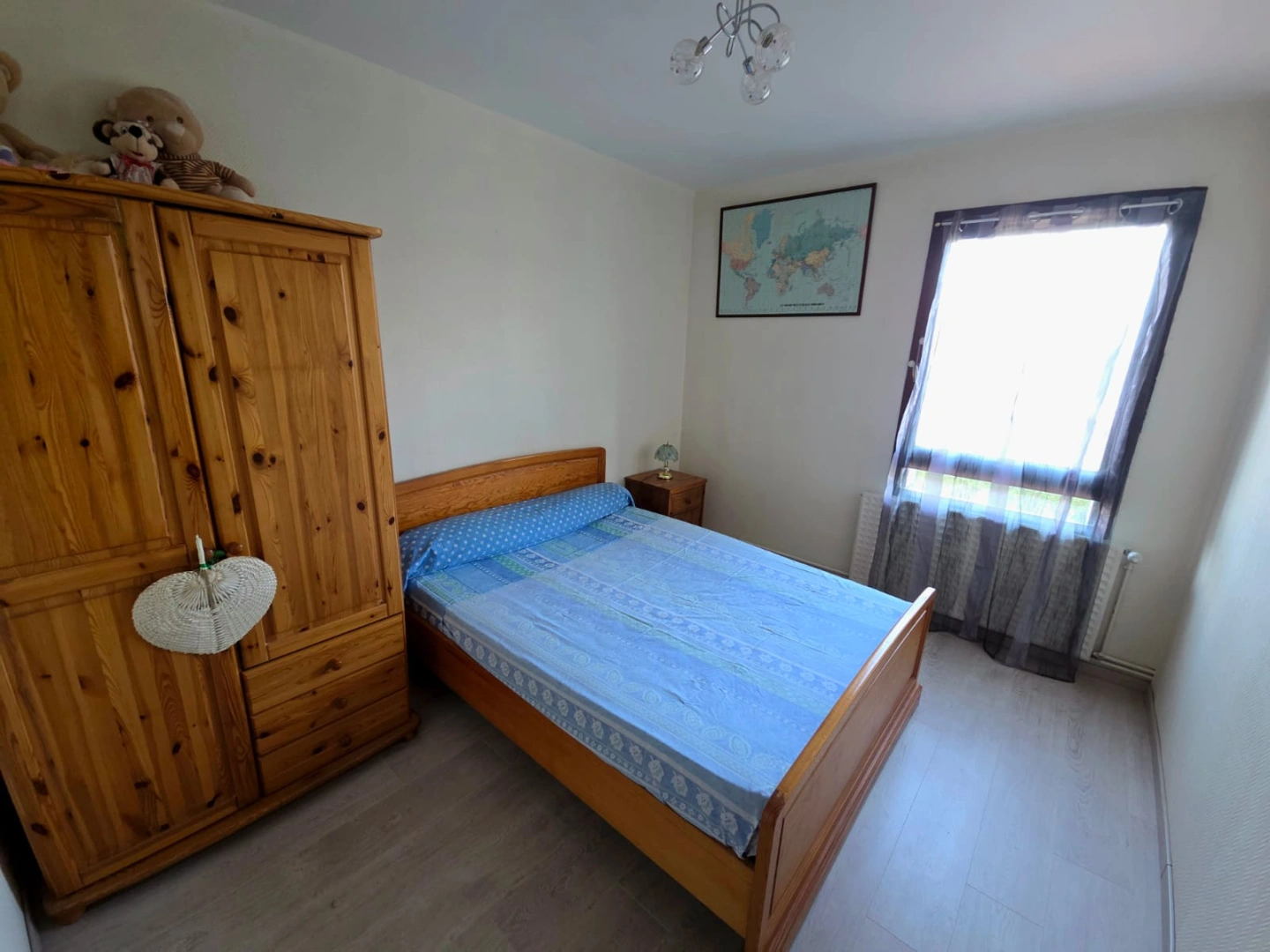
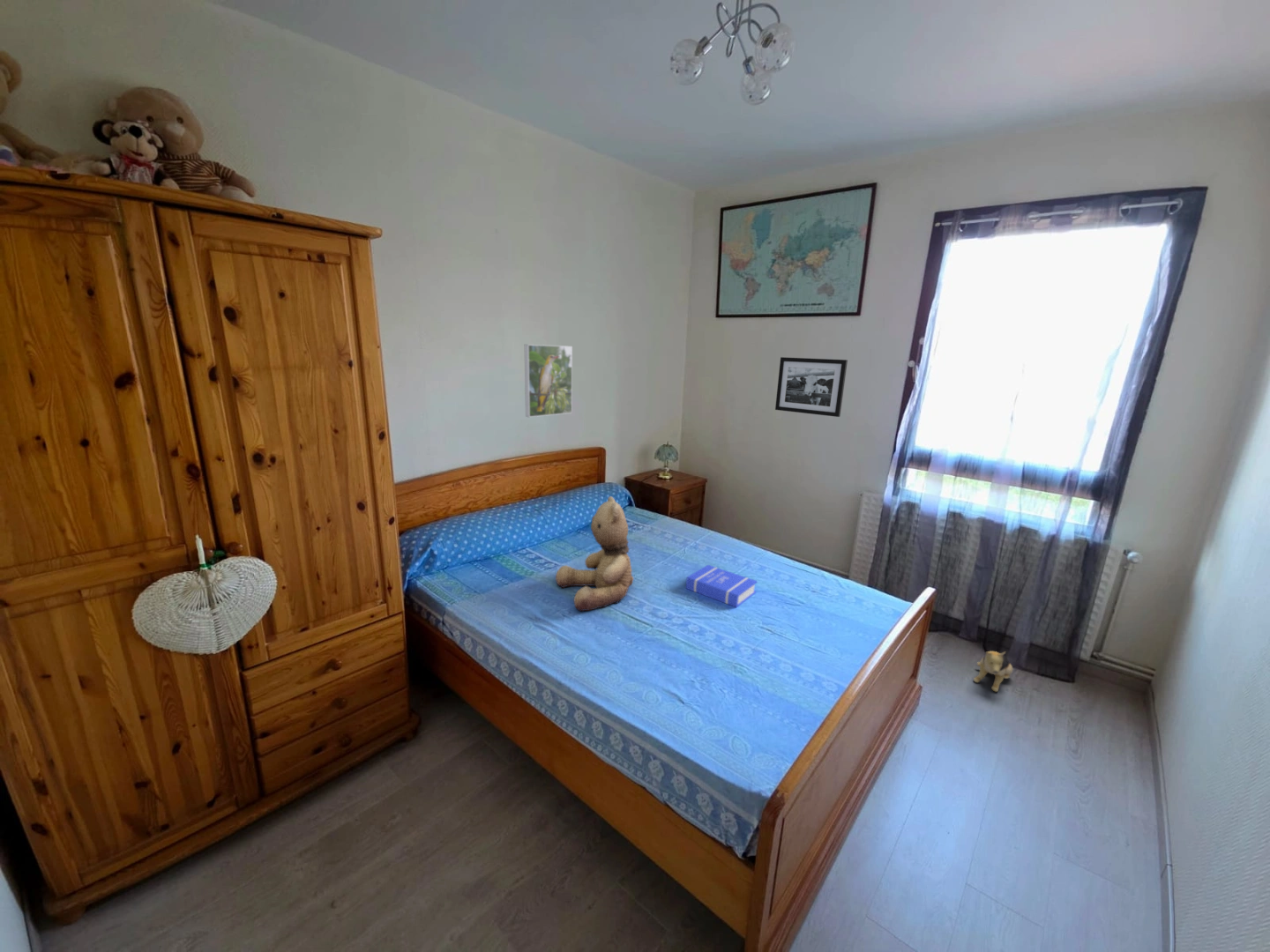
+ book [685,564,758,608]
+ teddy bear [555,495,634,612]
+ picture frame [774,356,848,418]
+ plush toy [973,651,1013,693]
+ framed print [524,344,573,418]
